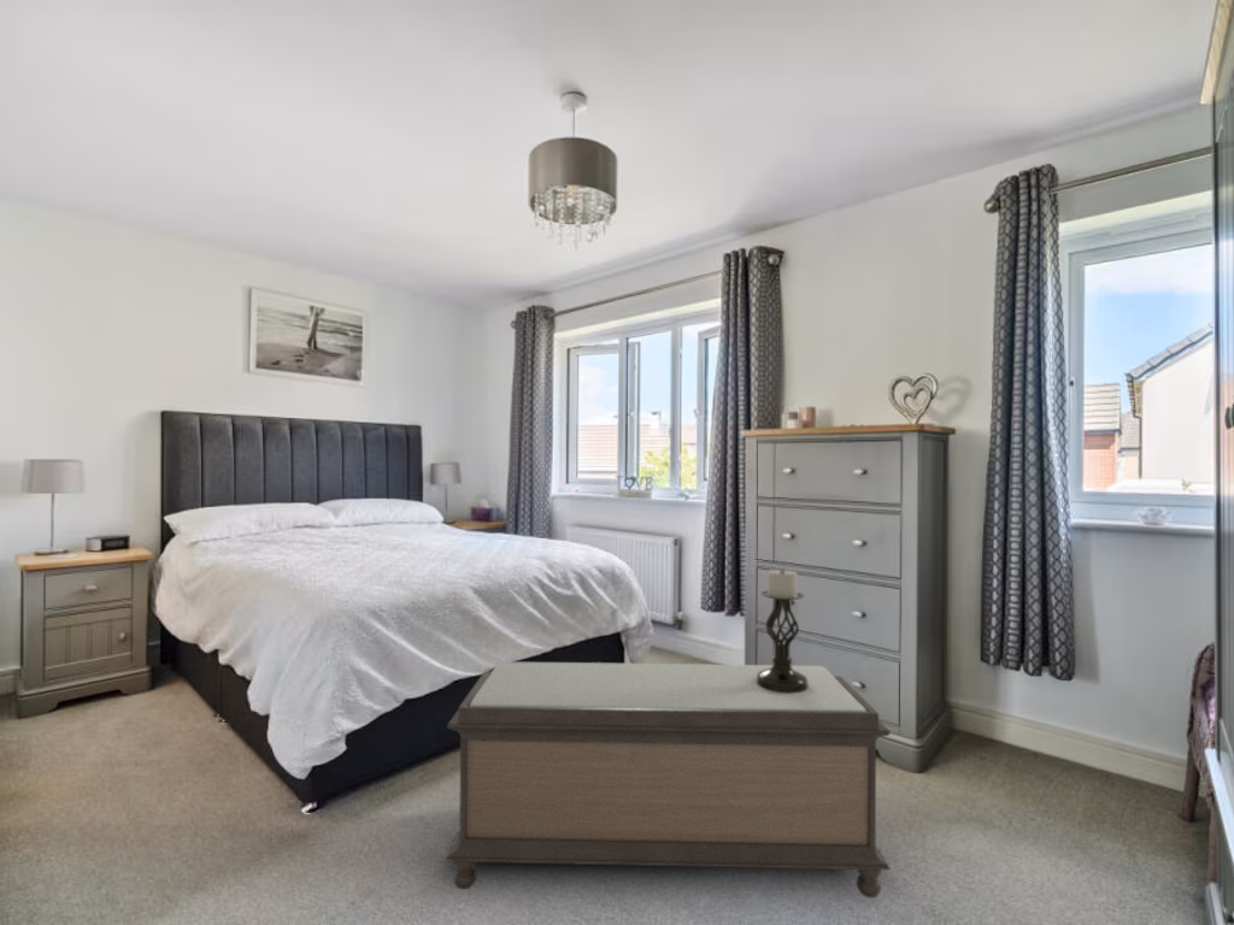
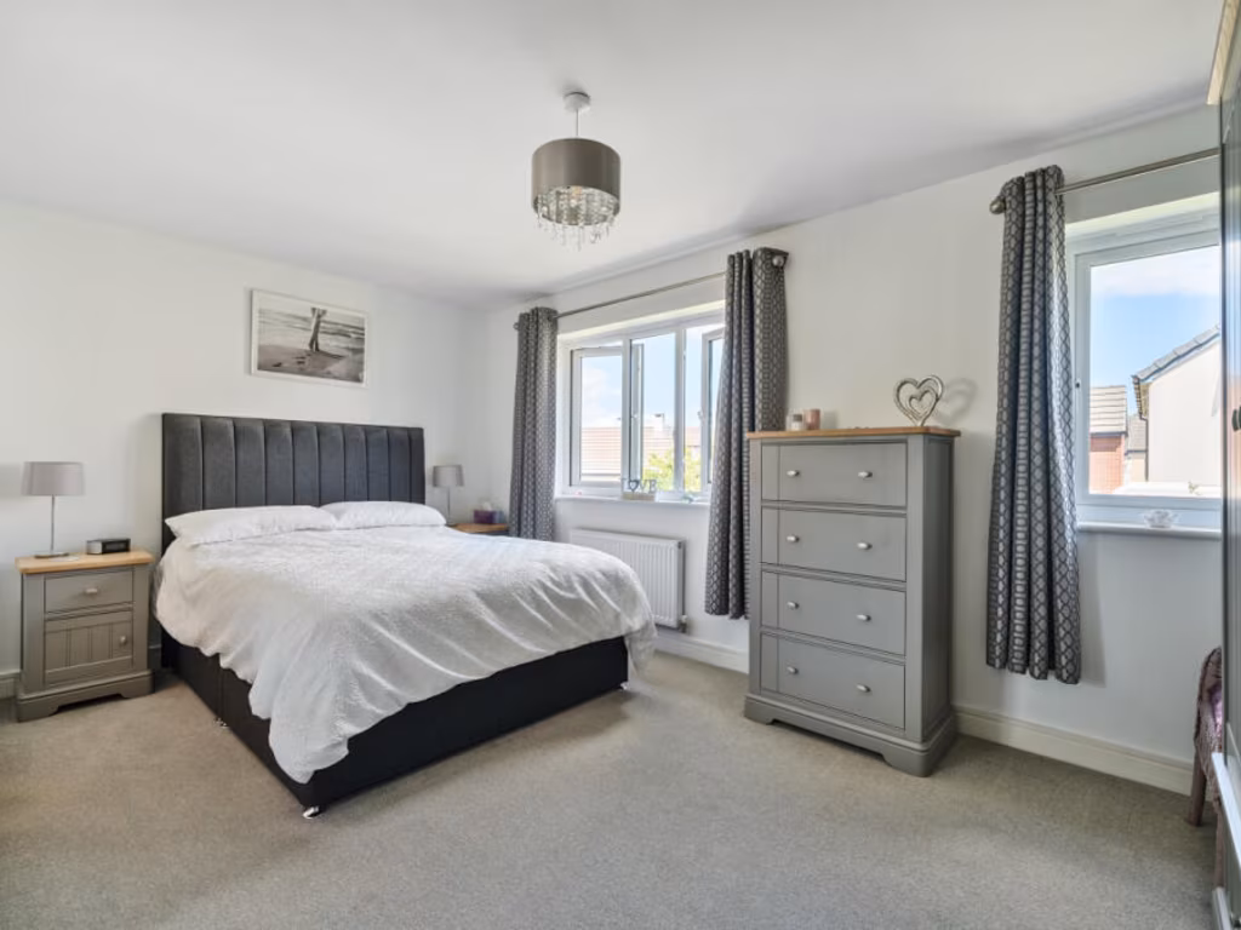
- bench [445,661,892,900]
- candle holder [757,566,809,694]
